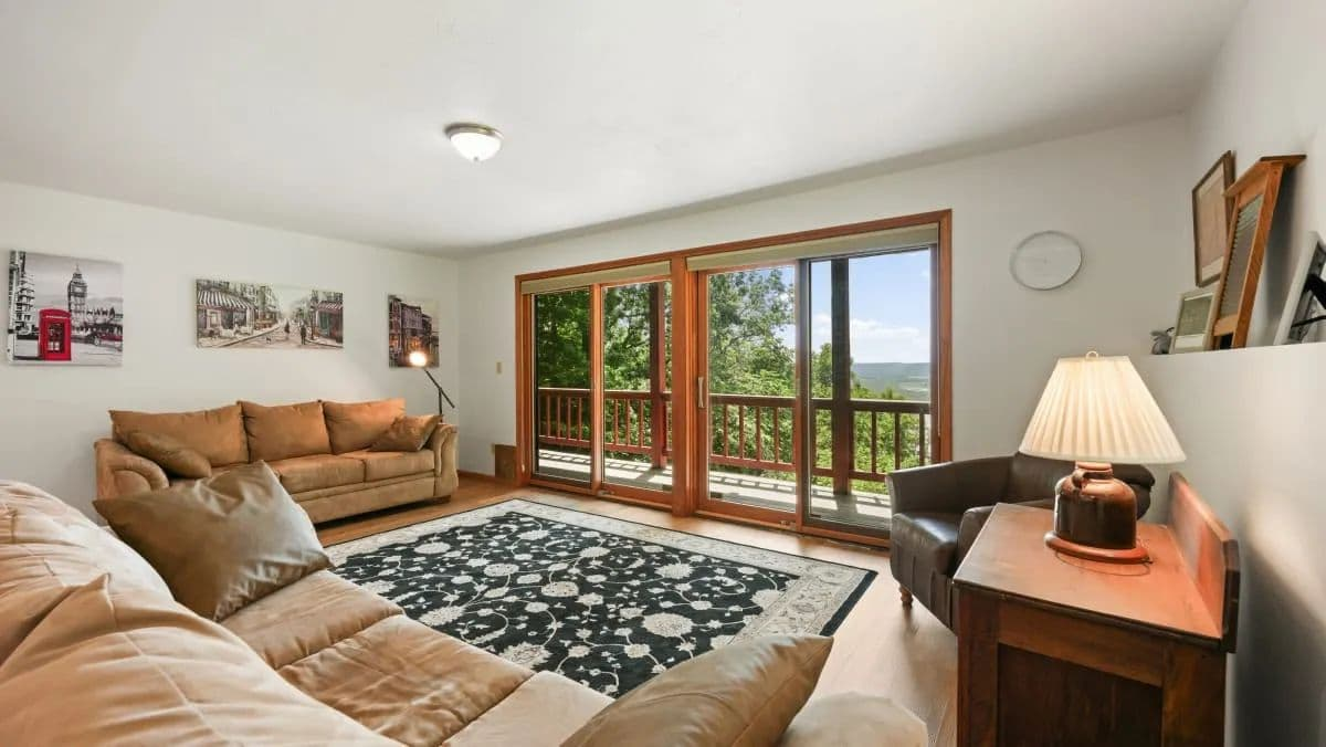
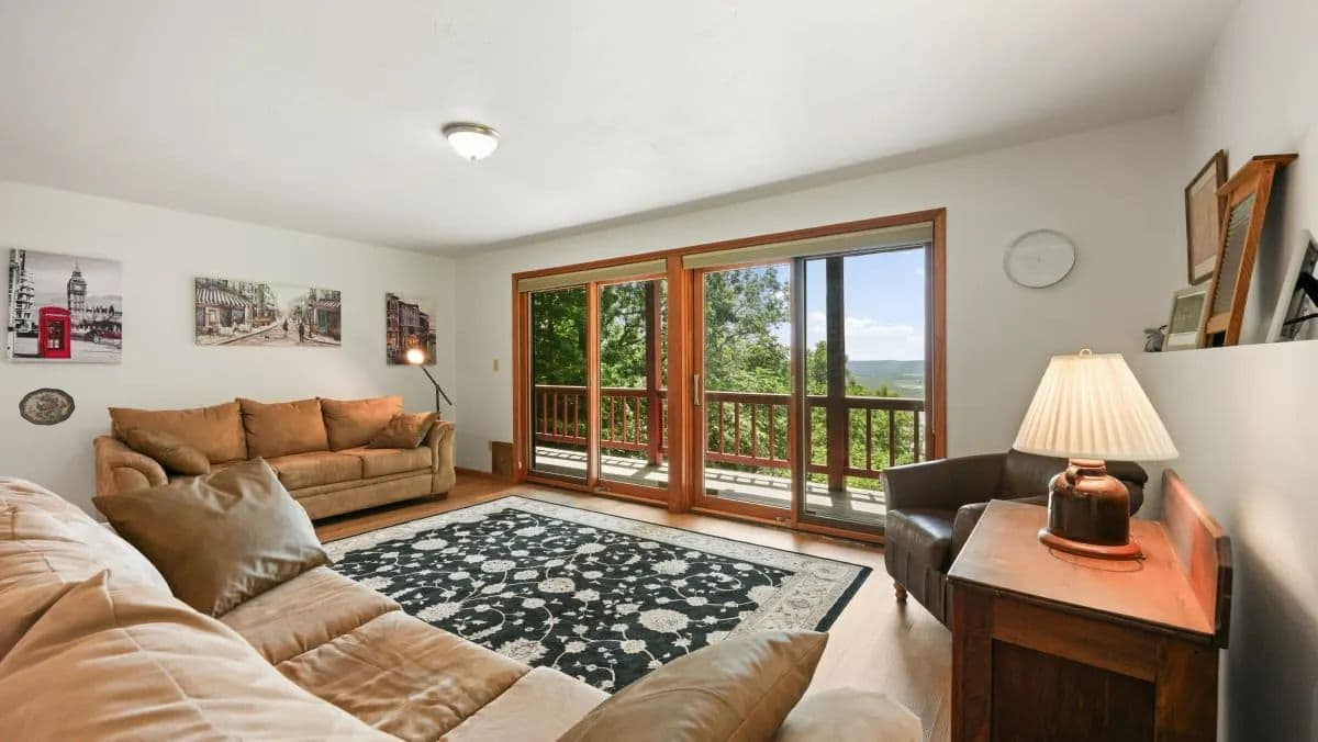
+ decorative plate [18,386,76,427]
